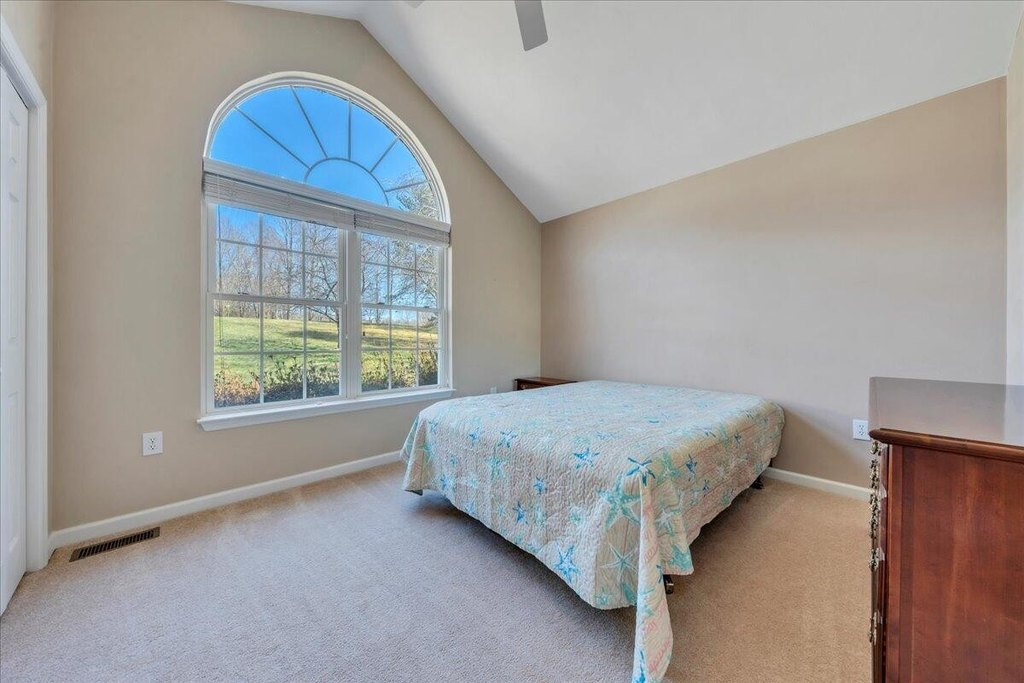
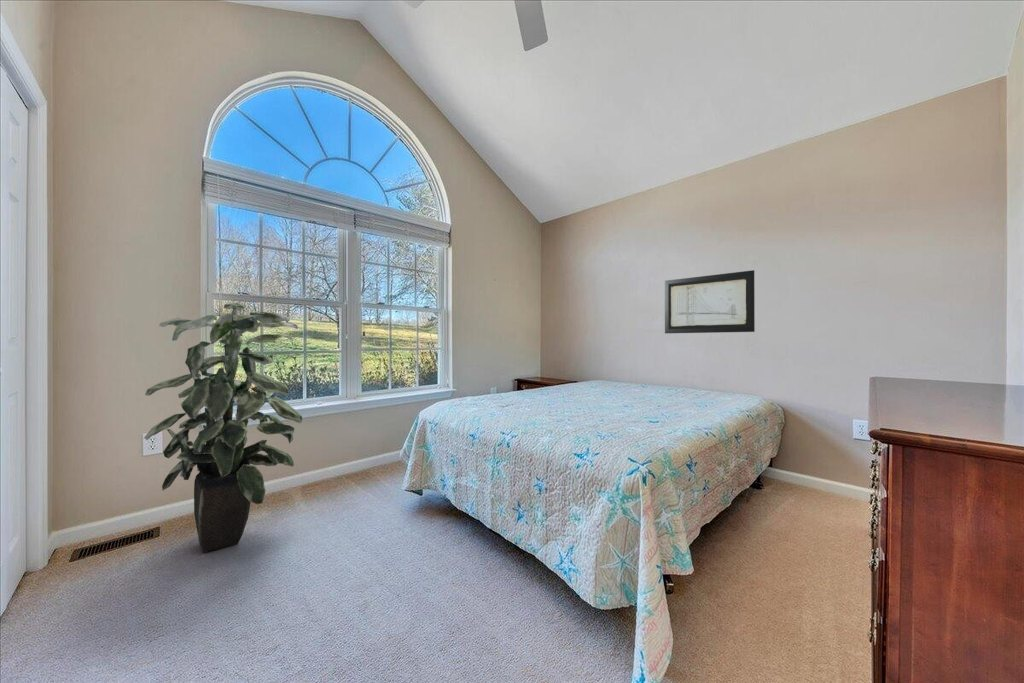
+ wall art [664,269,756,334]
+ indoor plant [144,301,303,554]
